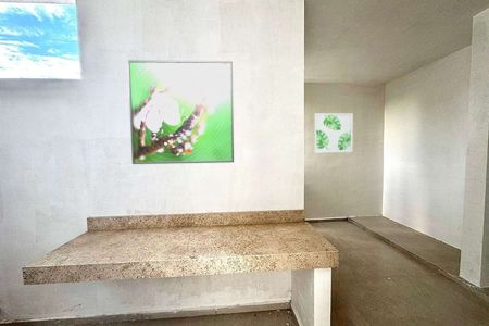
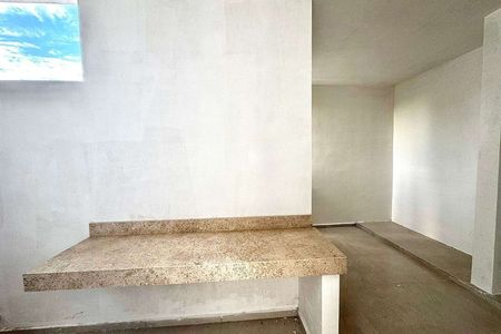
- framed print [126,59,235,165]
- wall art [313,112,354,153]
